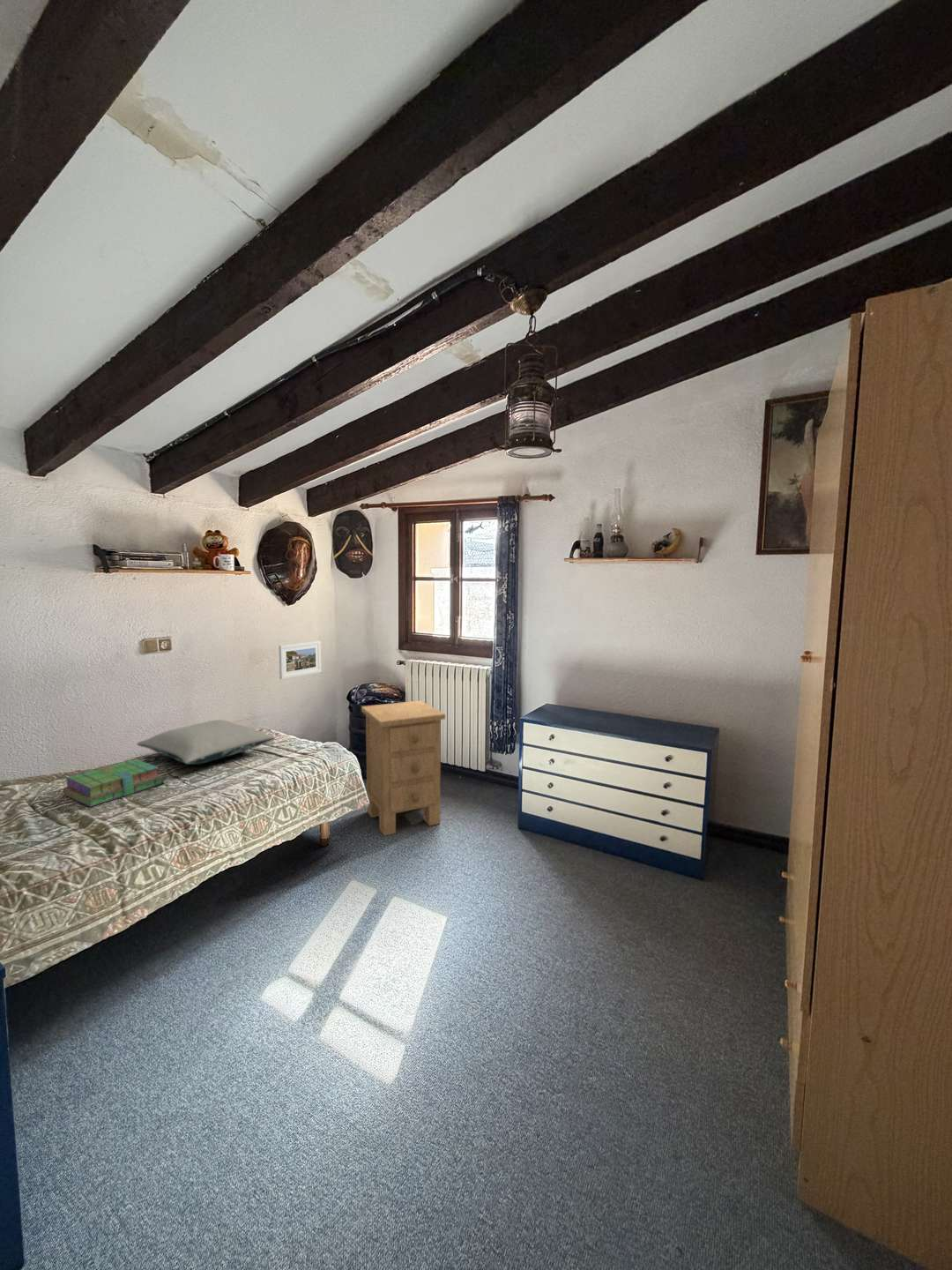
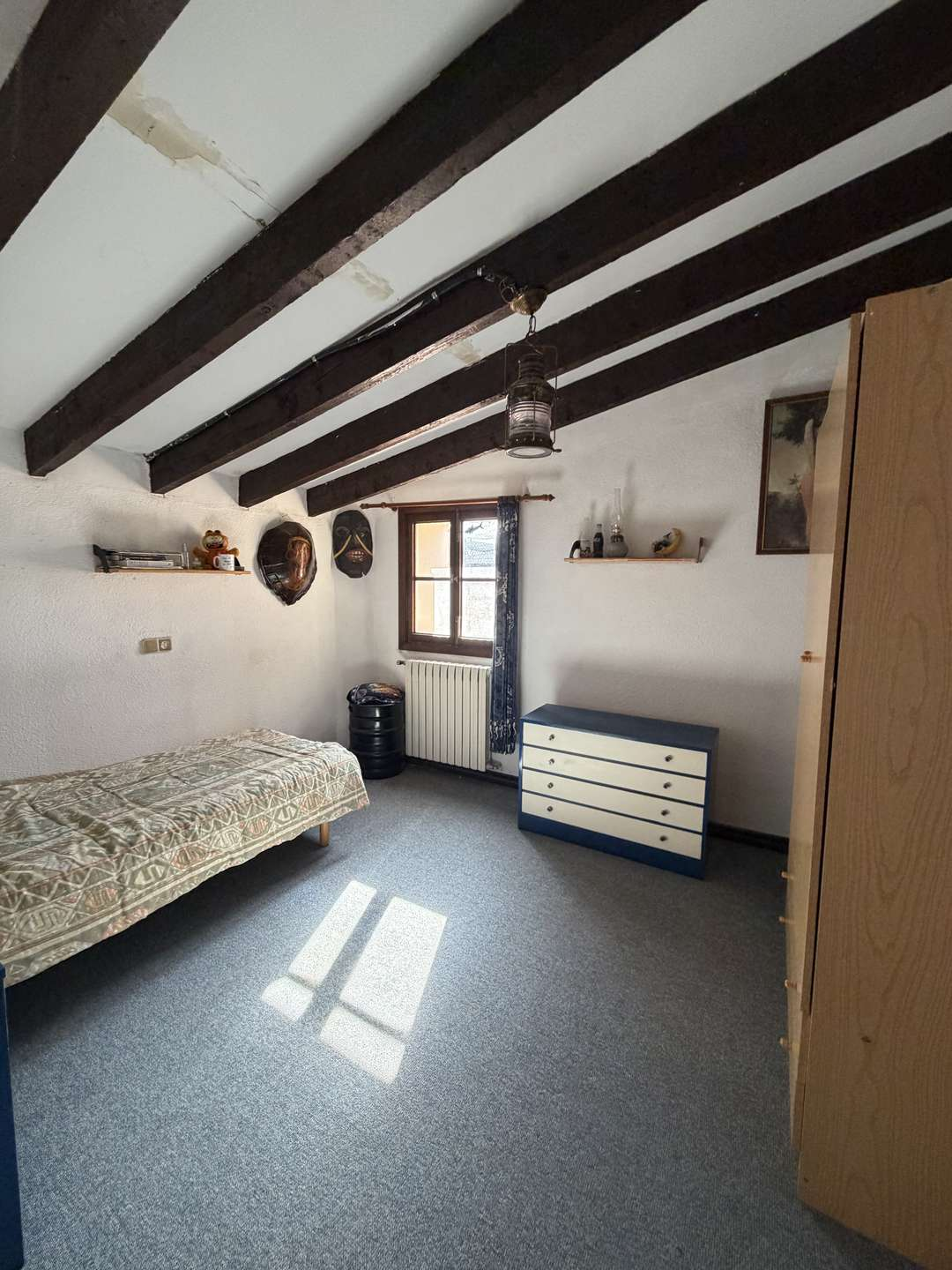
- stack of books [63,758,164,808]
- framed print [278,640,322,680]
- nightstand [361,699,446,837]
- pillow [136,719,276,766]
